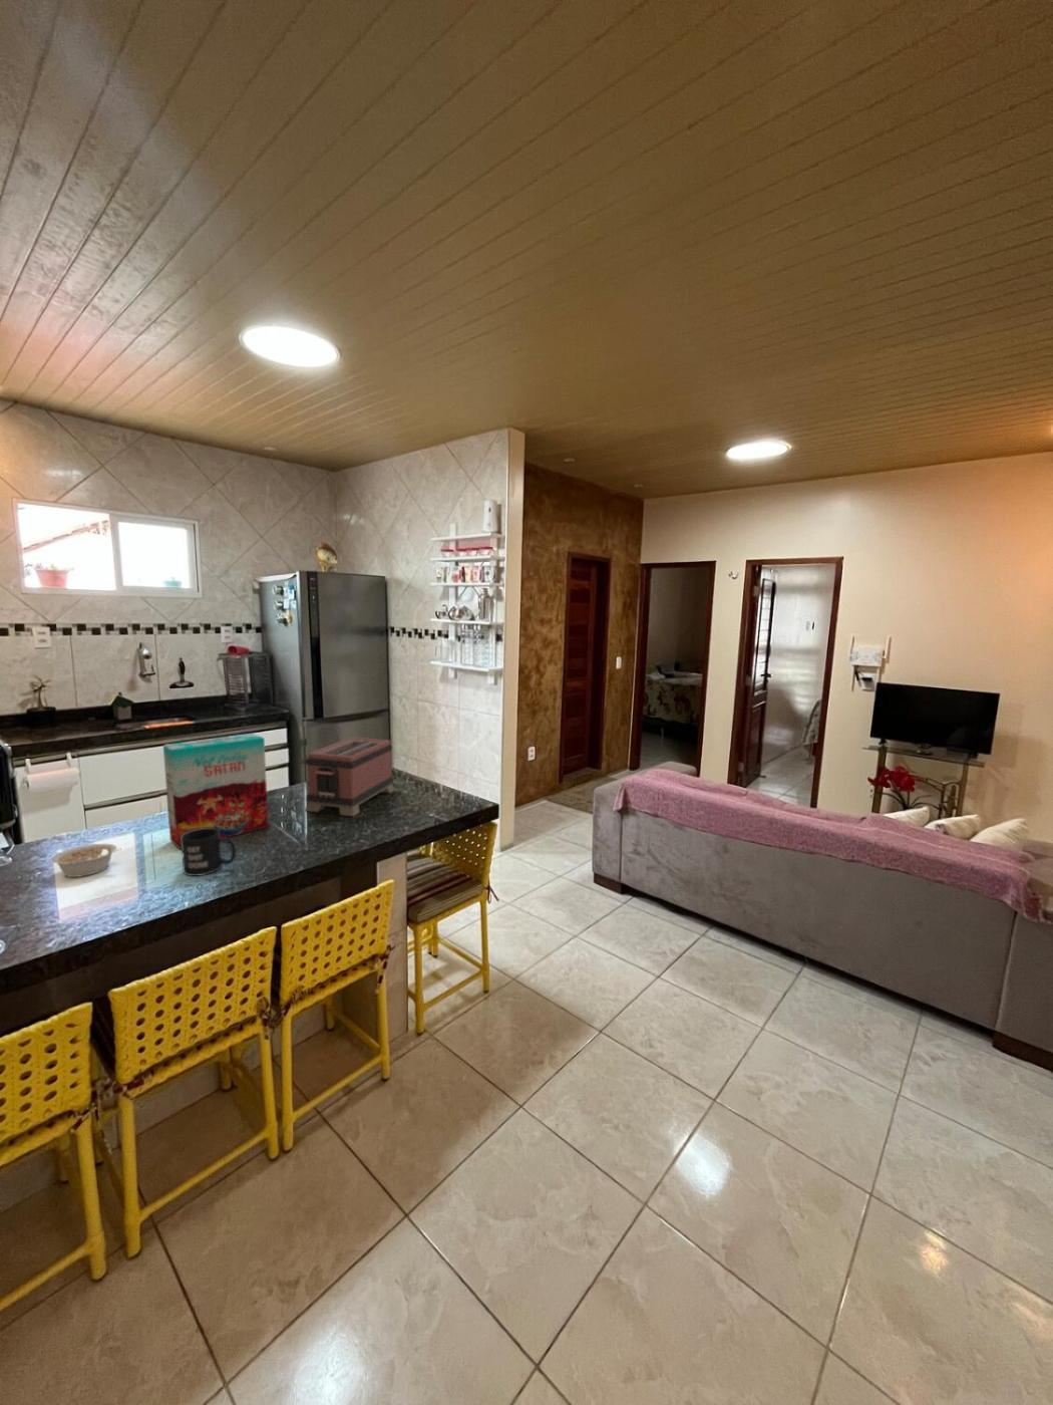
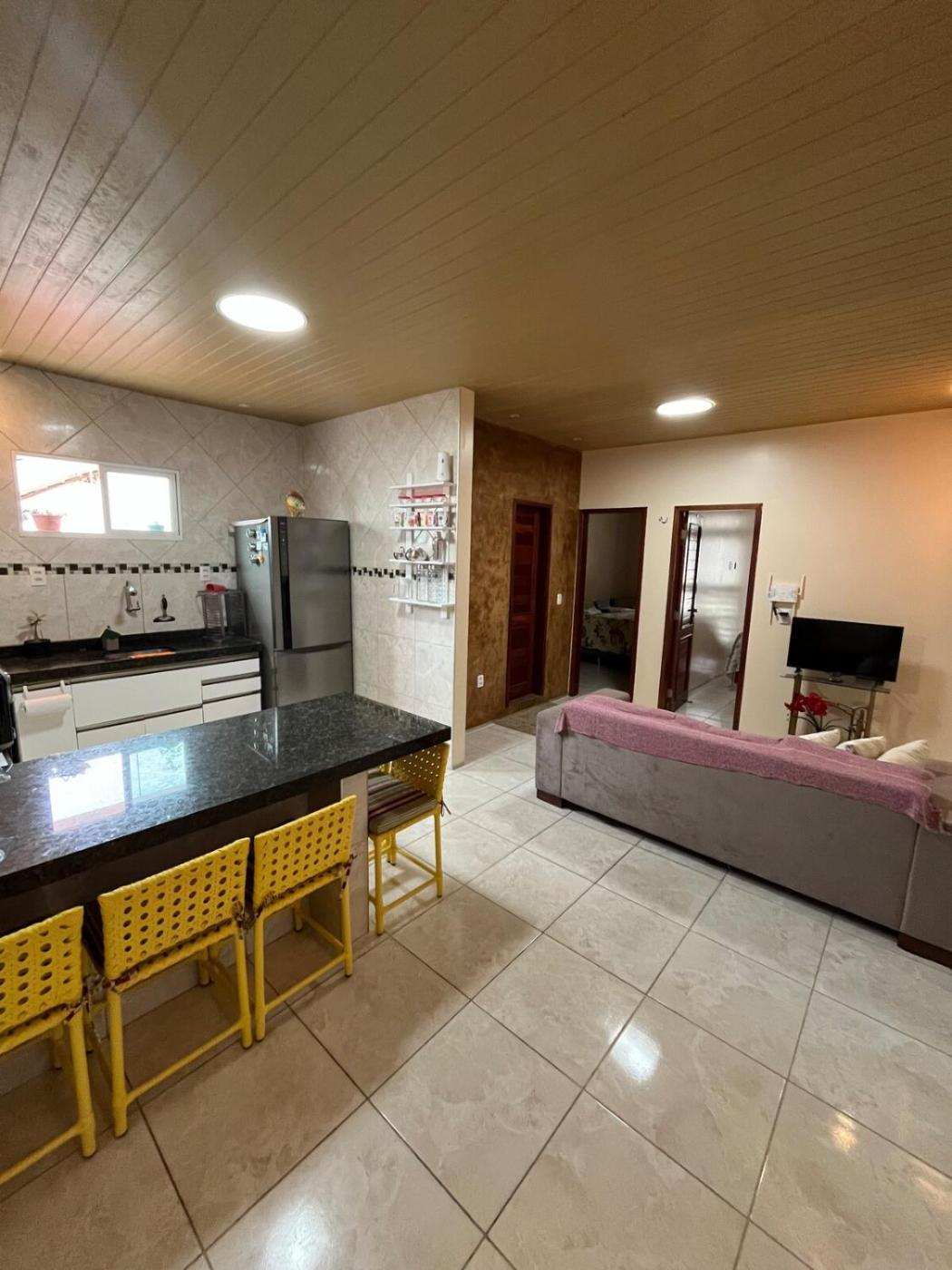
- toaster [304,737,396,816]
- cereal box [163,732,270,850]
- mug [180,828,238,877]
- legume [50,843,122,878]
